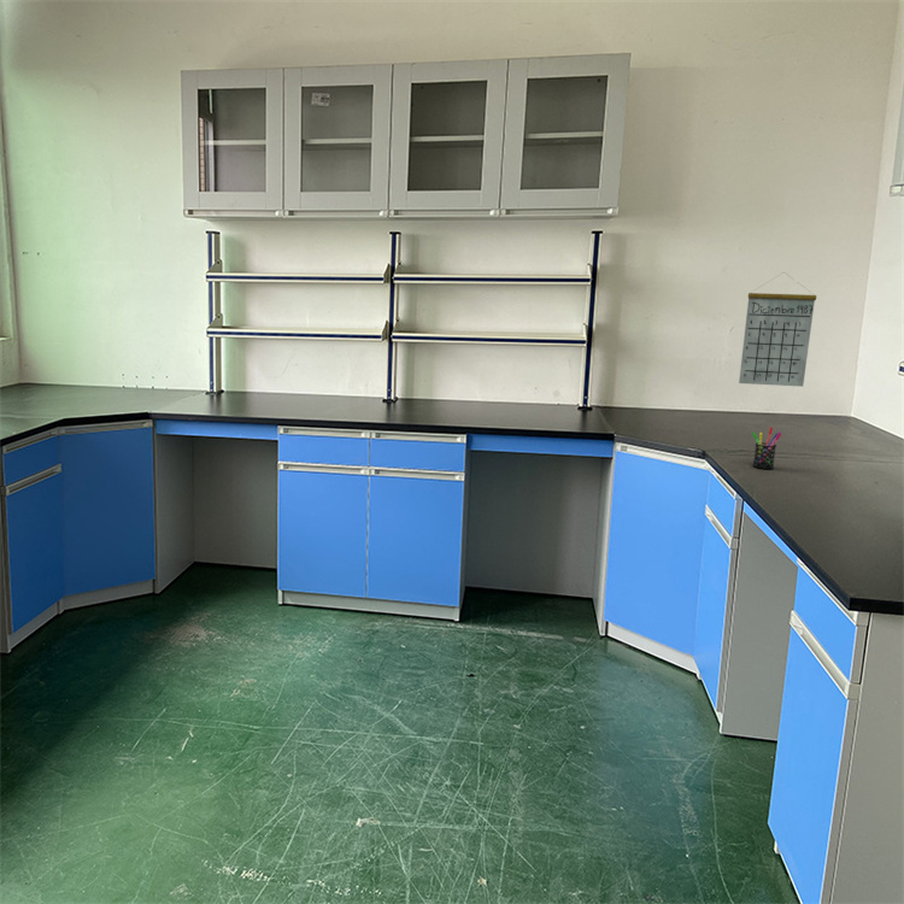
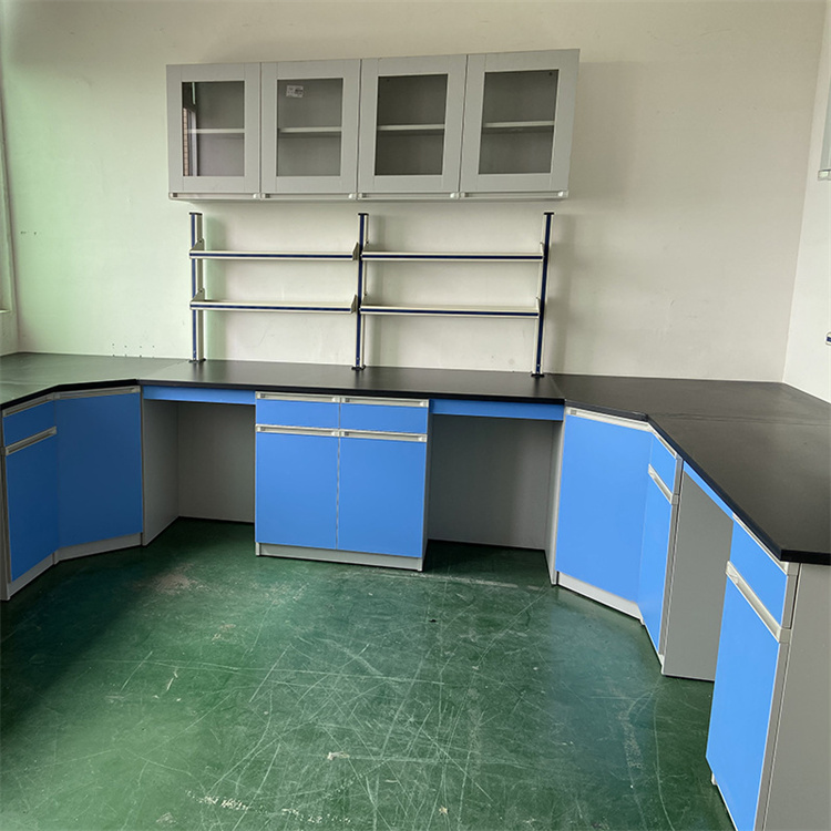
- calendar [738,271,817,388]
- pen holder [751,427,782,470]
